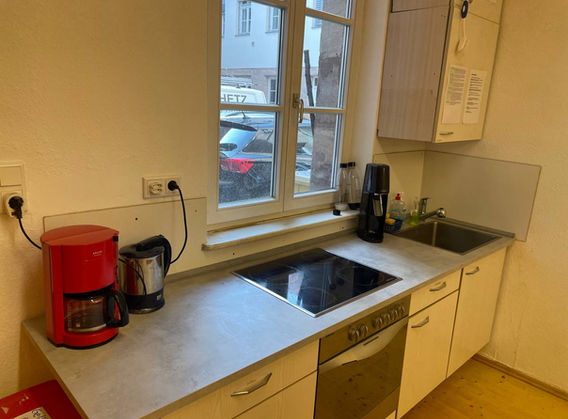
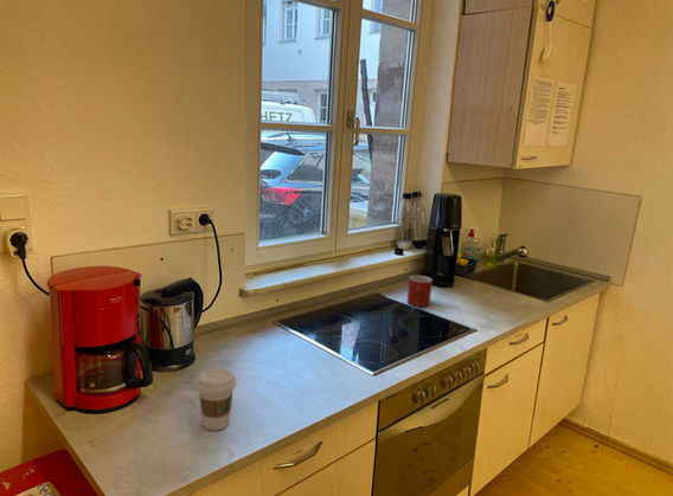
+ coffee cup [194,368,237,432]
+ mug [406,275,434,308]
